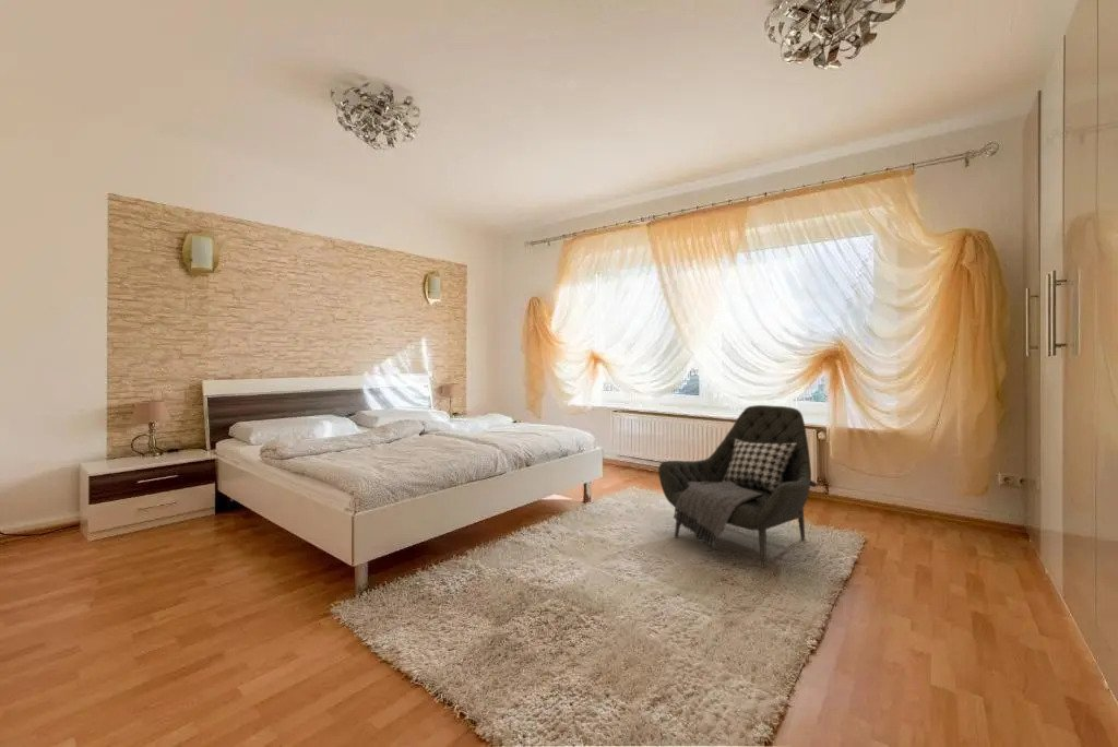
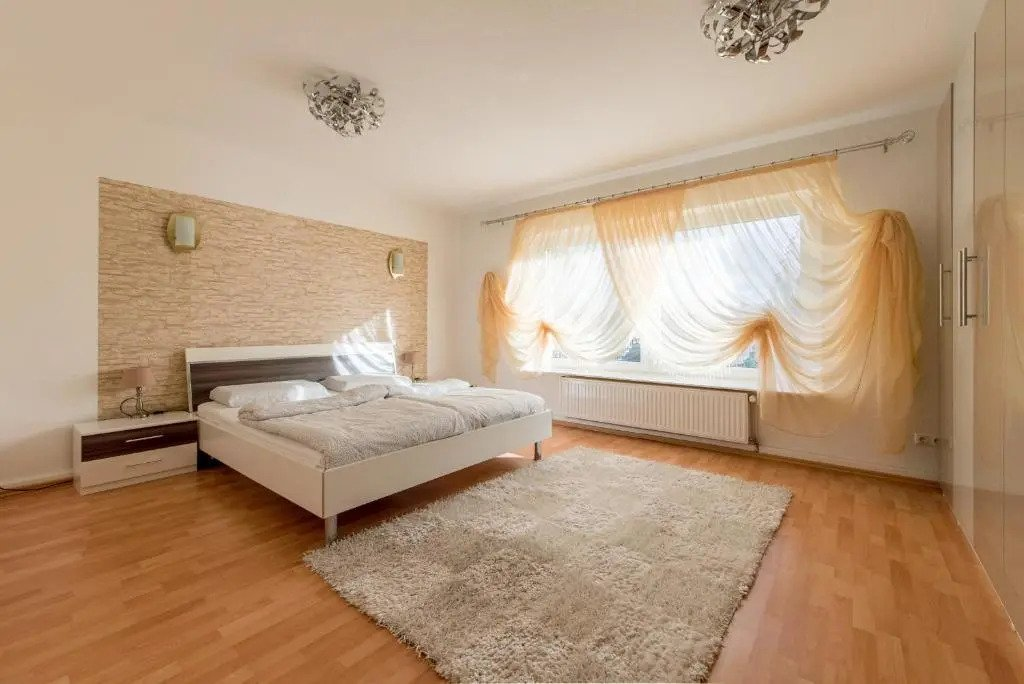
- armchair [657,404,818,569]
